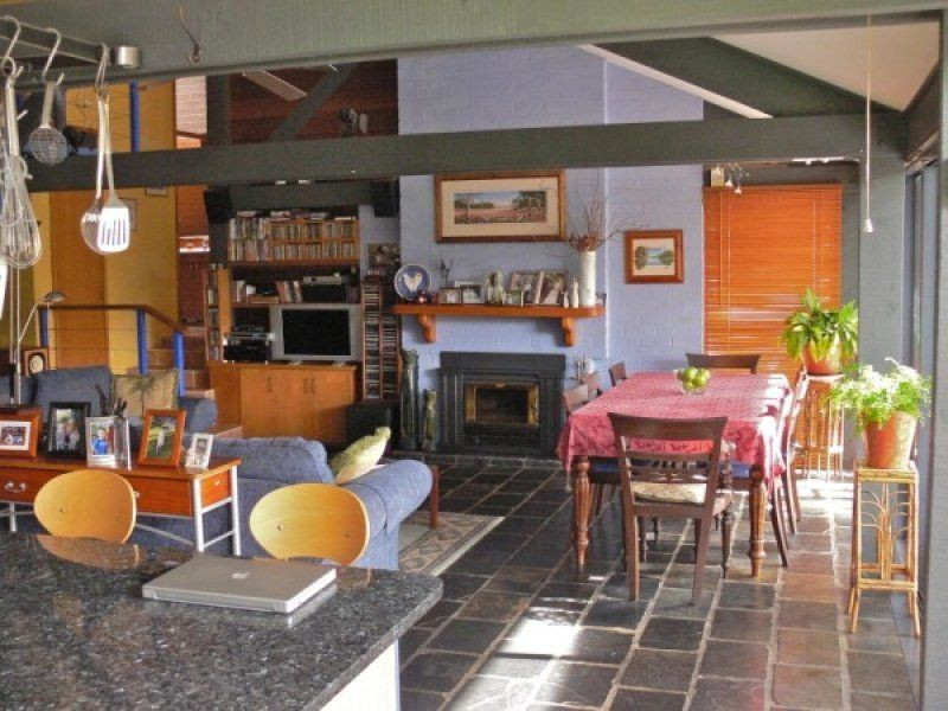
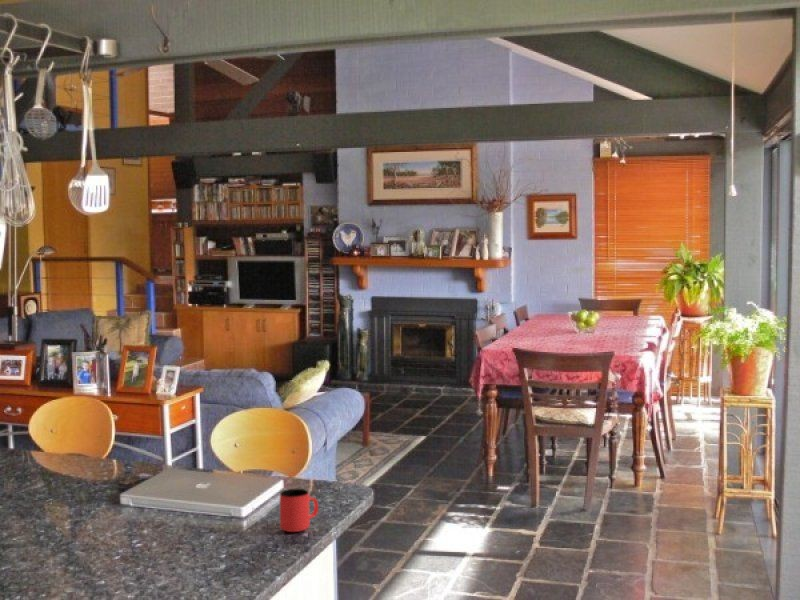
+ cup [279,488,319,533]
